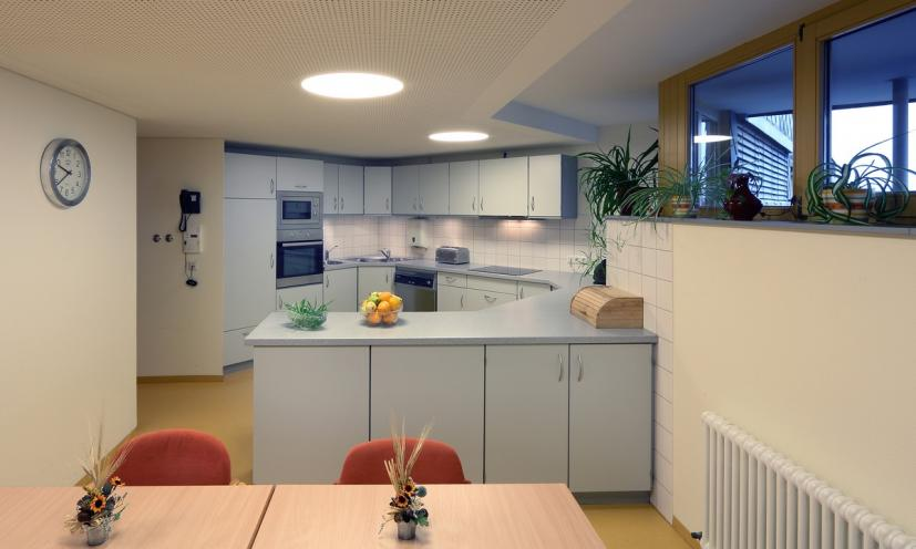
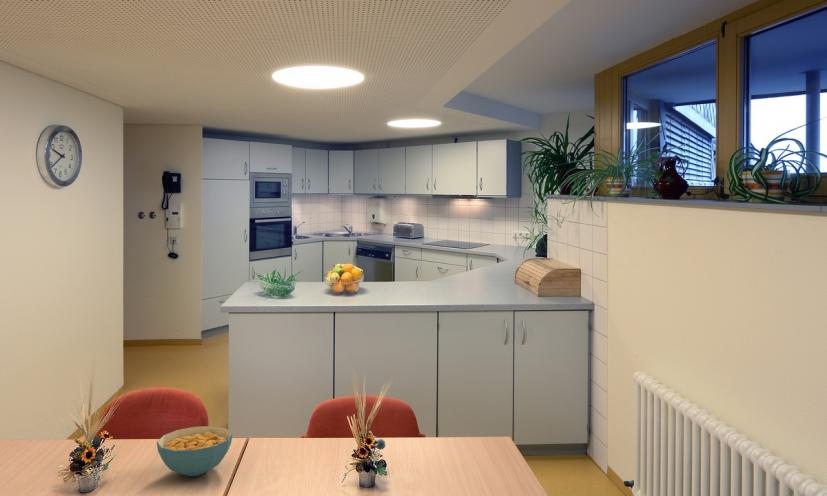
+ cereal bowl [156,425,233,477]
